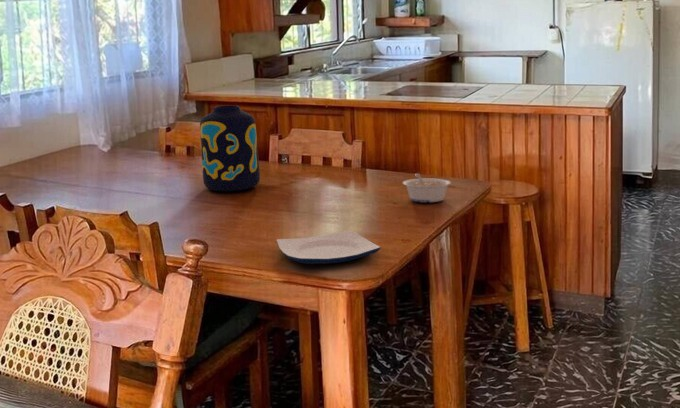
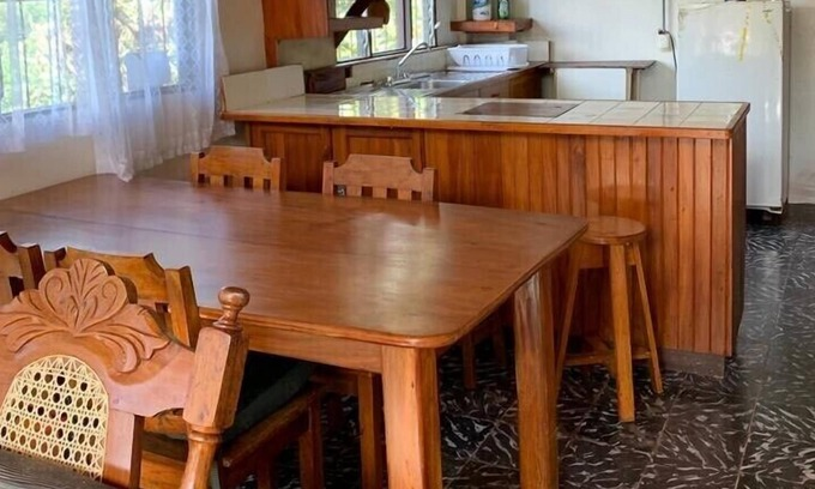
- legume [402,172,452,203]
- vase [199,104,261,192]
- plate [275,229,382,265]
